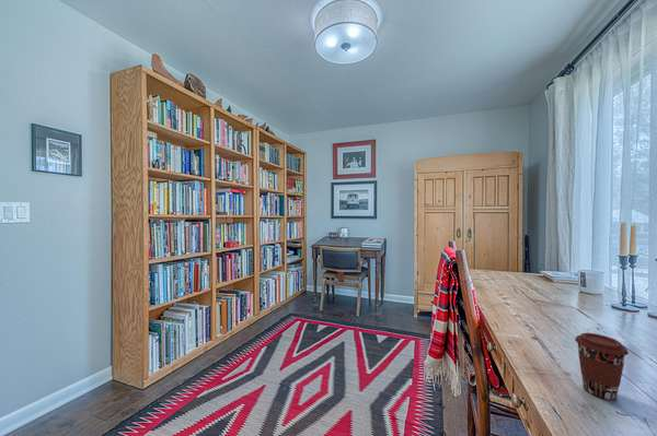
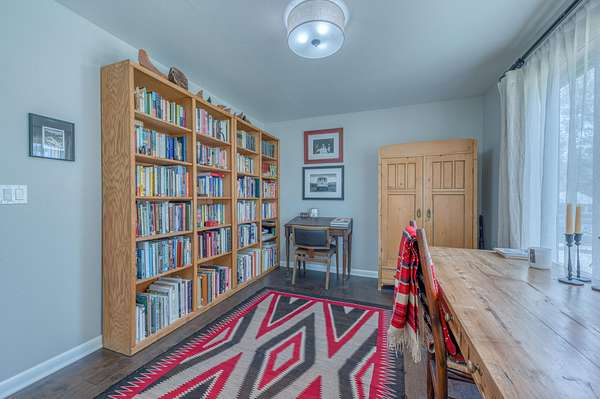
- coffee cup [574,332,630,401]
